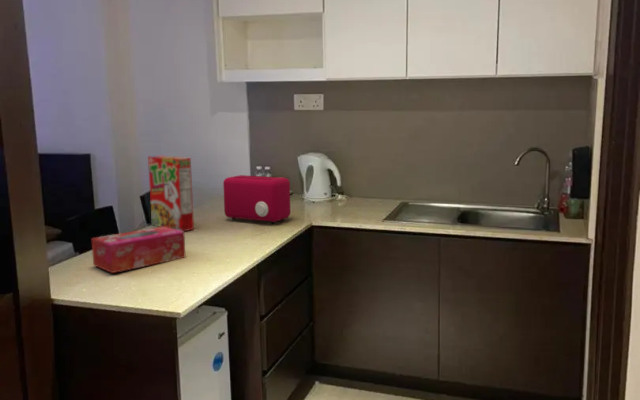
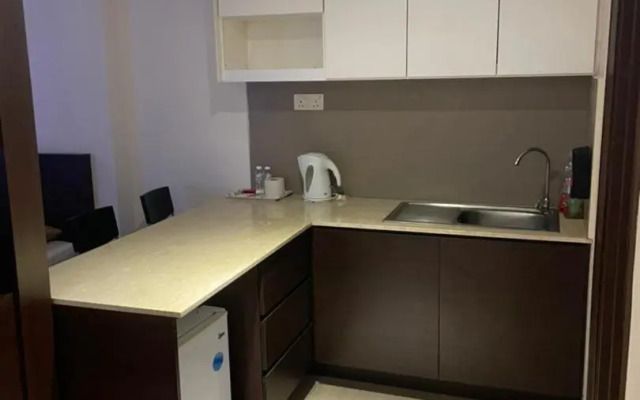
- toaster [222,174,291,225]
- cereal box [147,155,195,232]
- tissue box [90,226,187,274]
